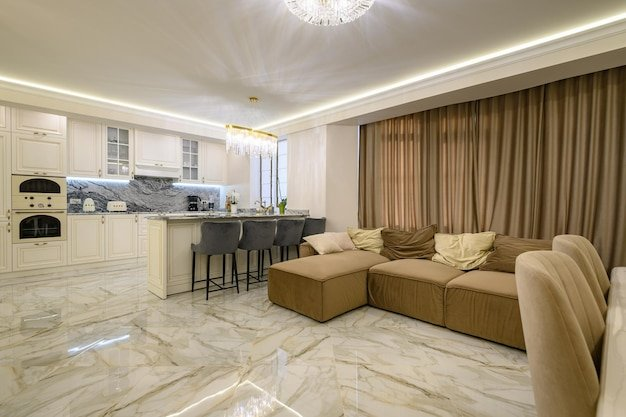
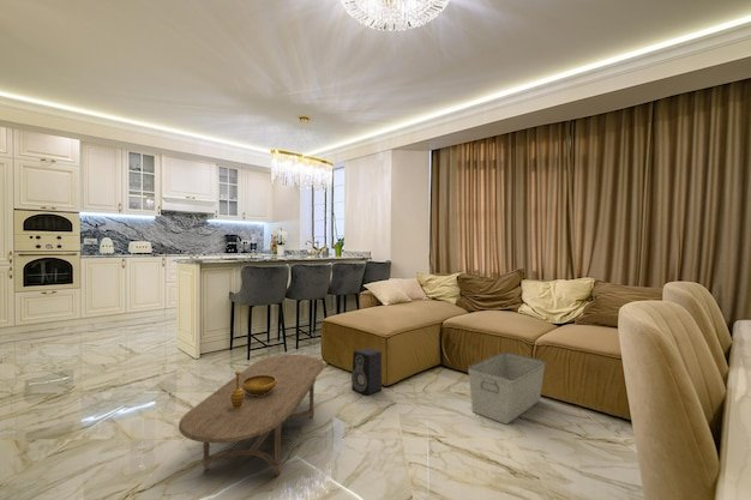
+ decorative bowl [230,371,277,409]
+ storage bin [467,350,547,426]
+ coffee table [178,354,325,476]
+ speaker [350,347,383,396]
